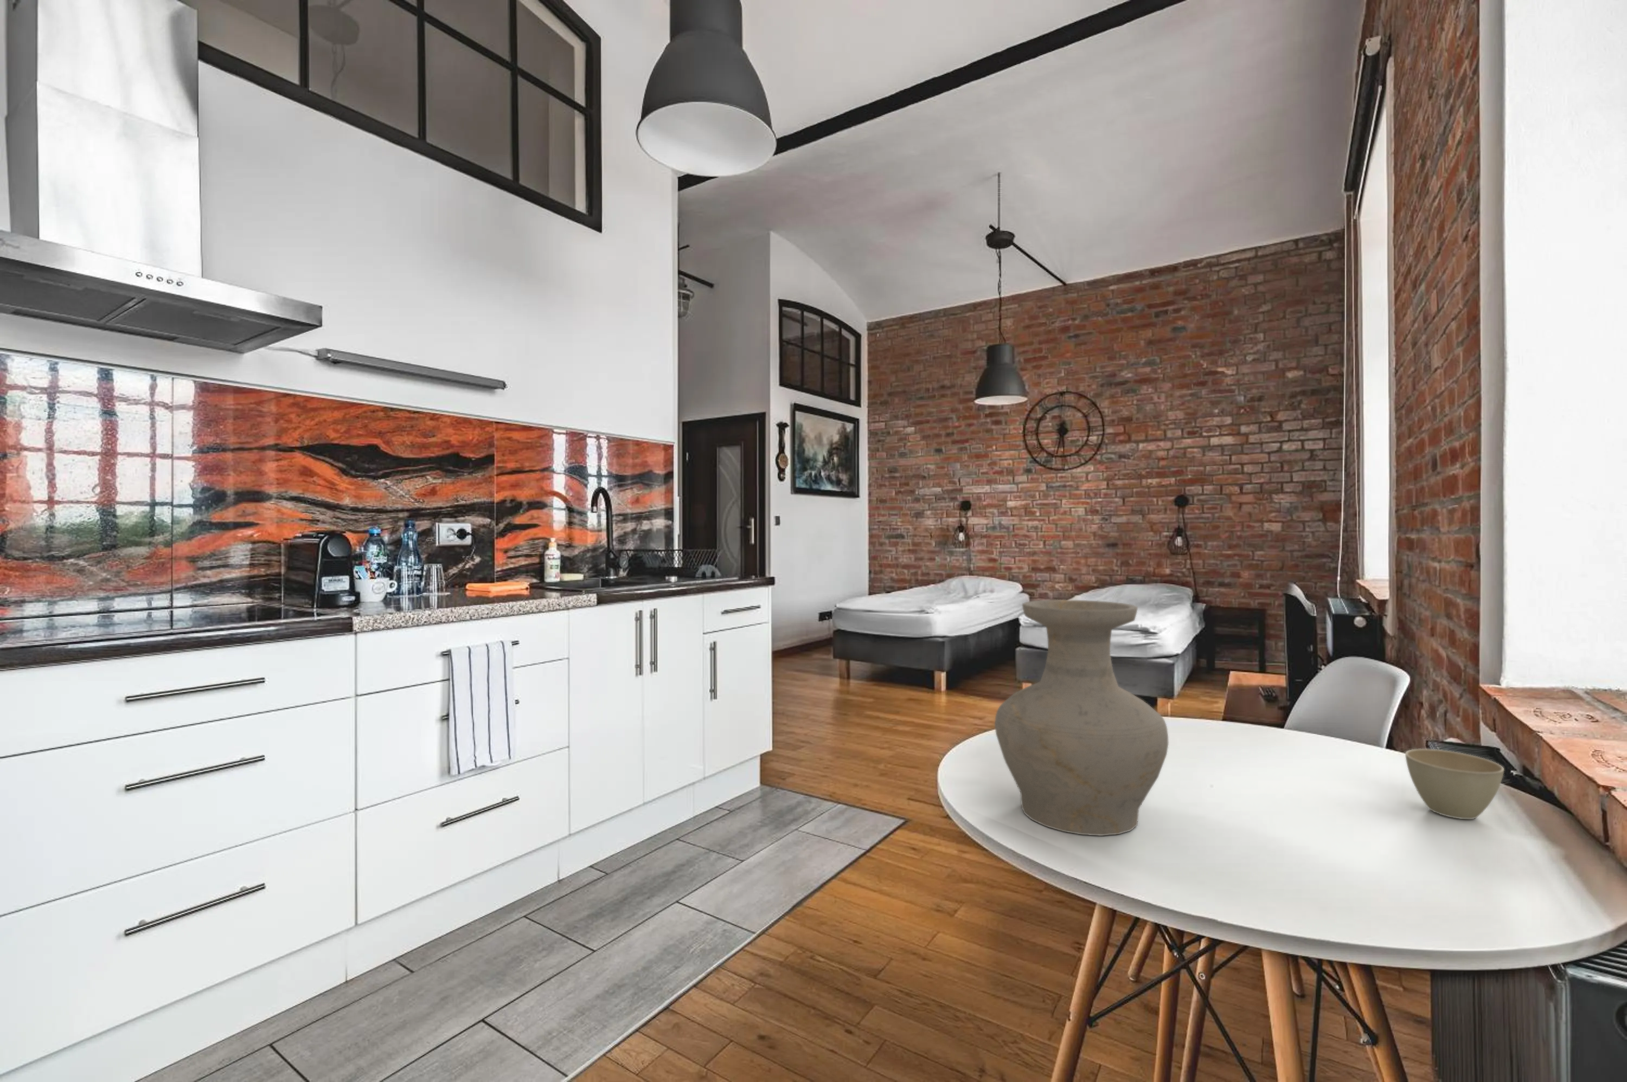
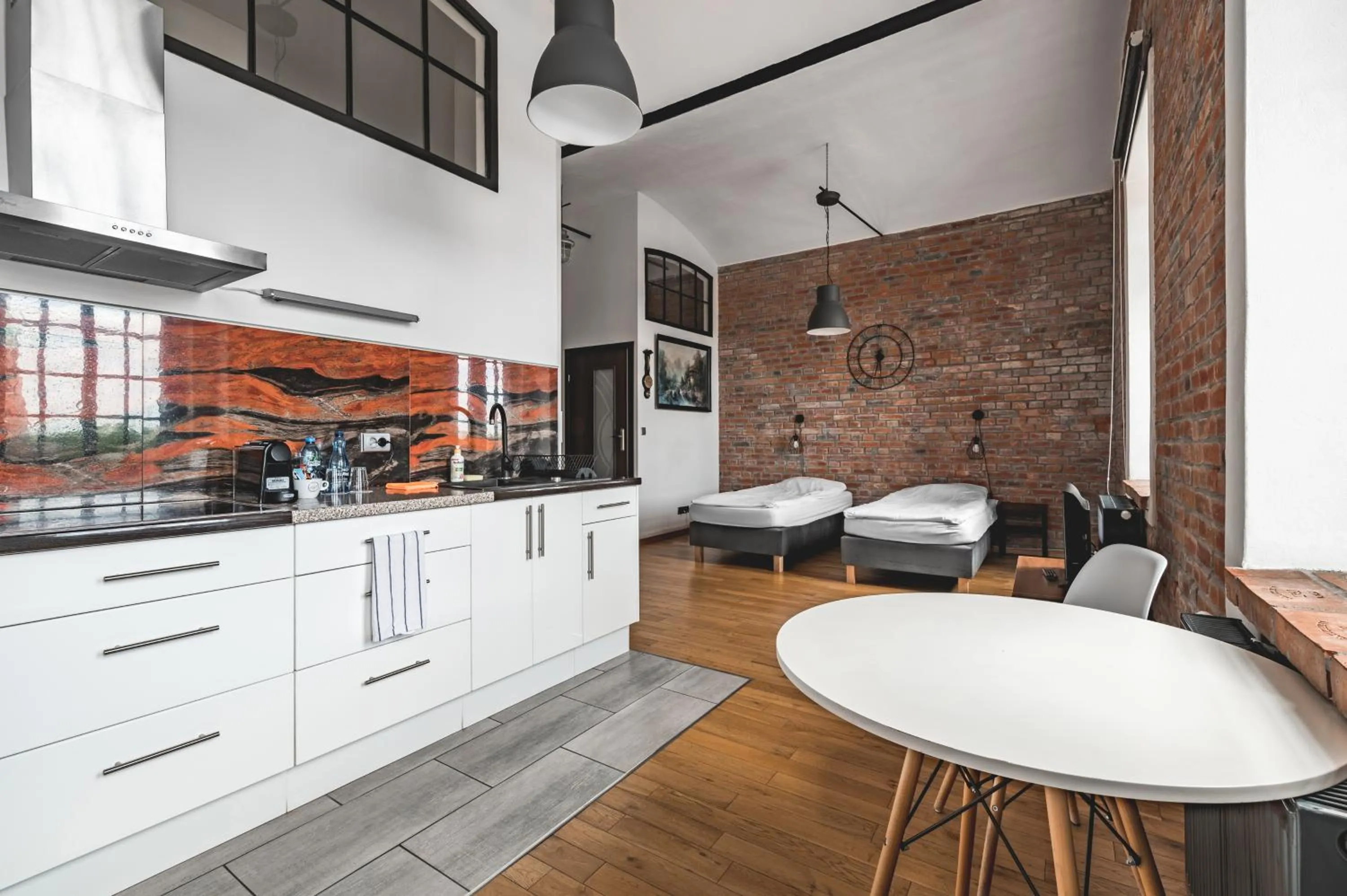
- flower pot [1405,747,1505,820]
- vase [994,599,1169,837]
